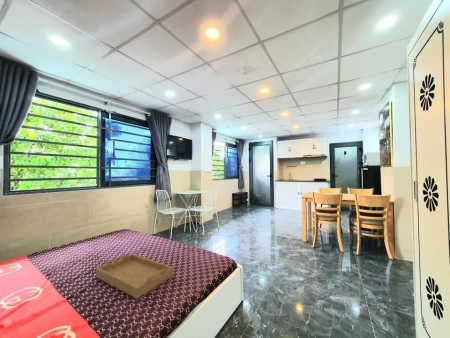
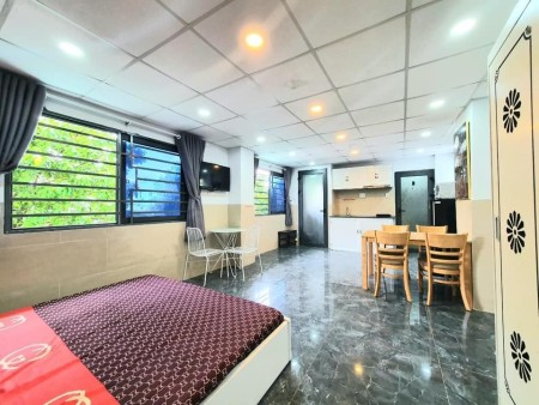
- serving tray [95,253,174,300]
